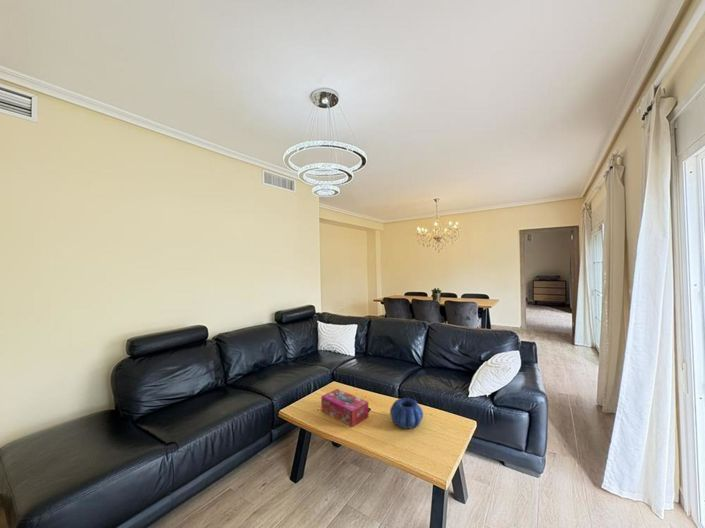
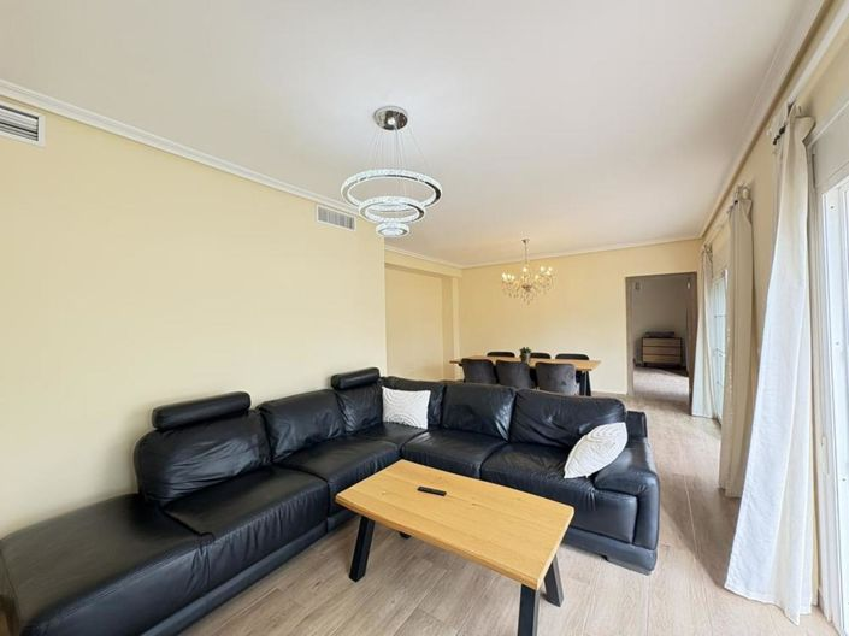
- decorative bowl [389,397,424,429]
- tissue box [320,388,370,428]
